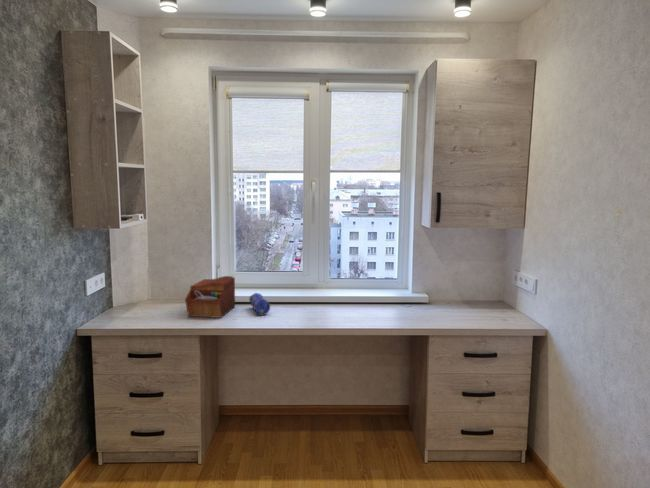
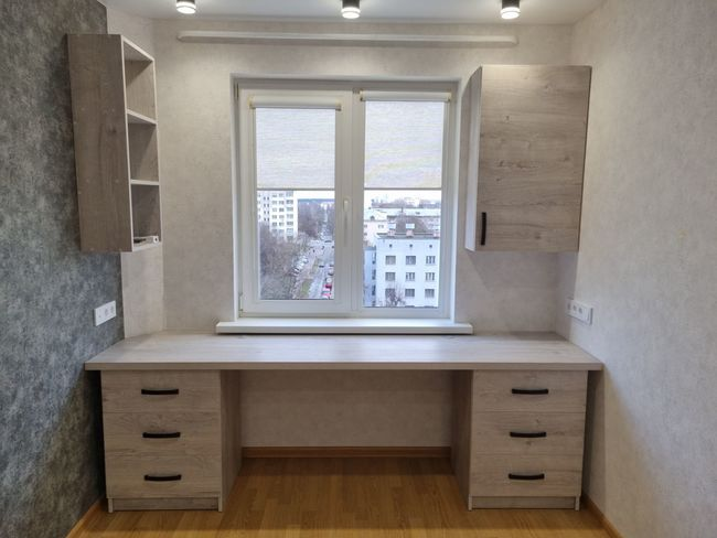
- pencil case [248,292,271,317]
- sewing box [184,275,236,319]
